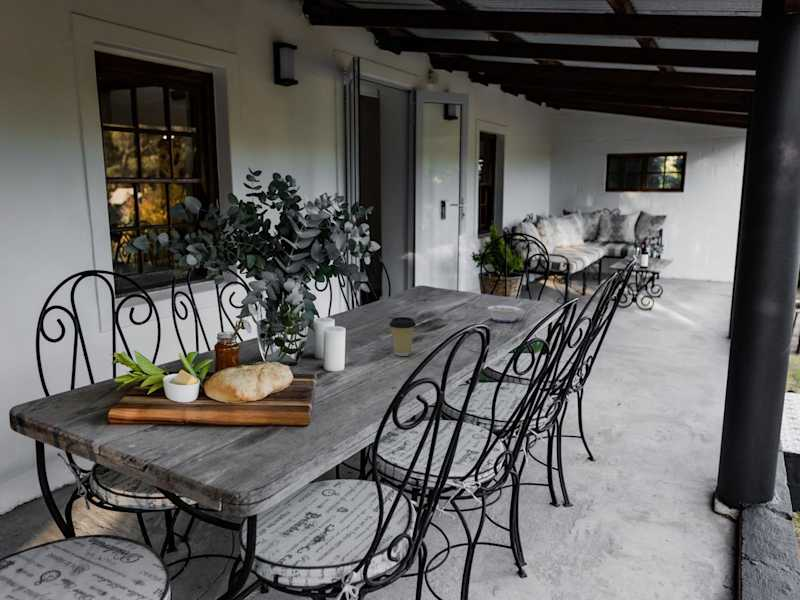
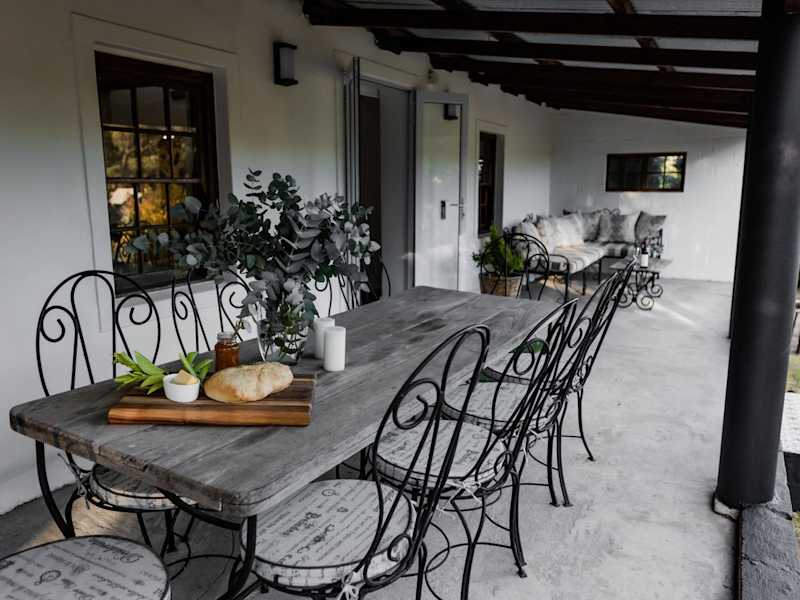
- legume [487,301,522,323]
- coffee cup [388,316,417,357]
